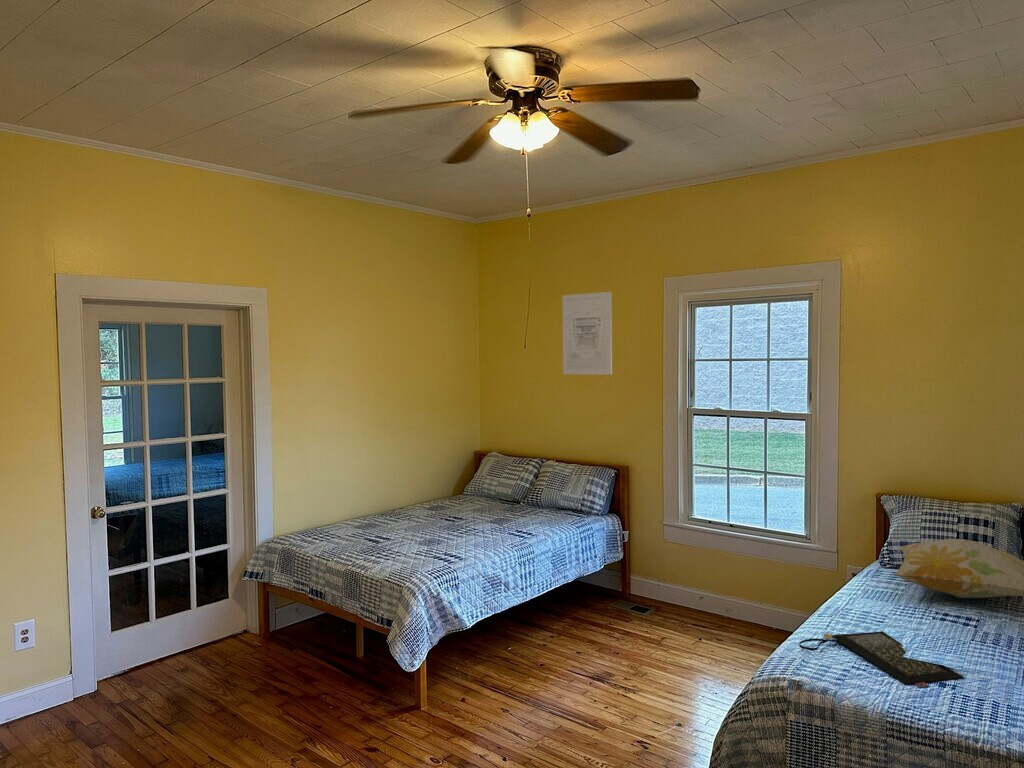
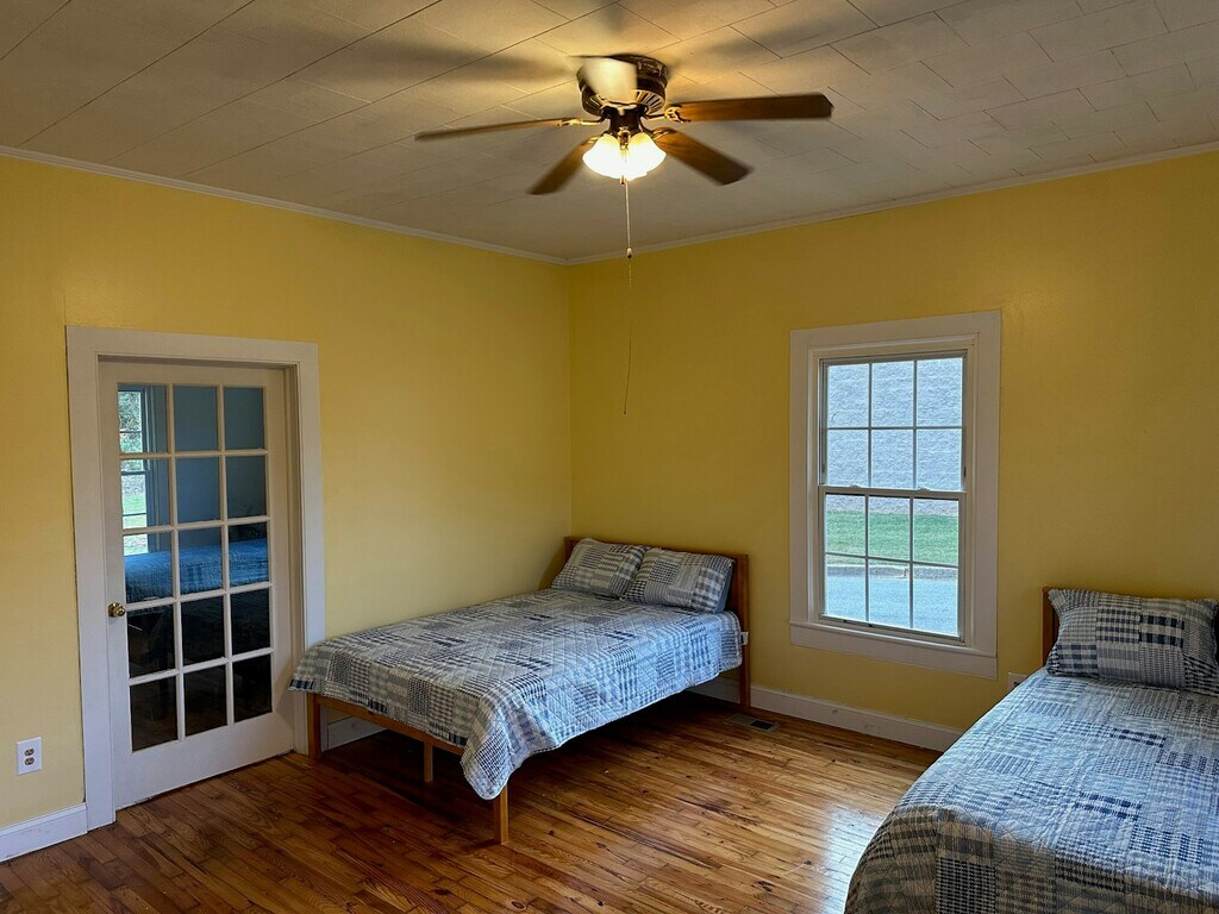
- wall art [561,291,613,376]
- decorative pillow [893,538,1024,599]
- clutch bag [798,630,965,688]
